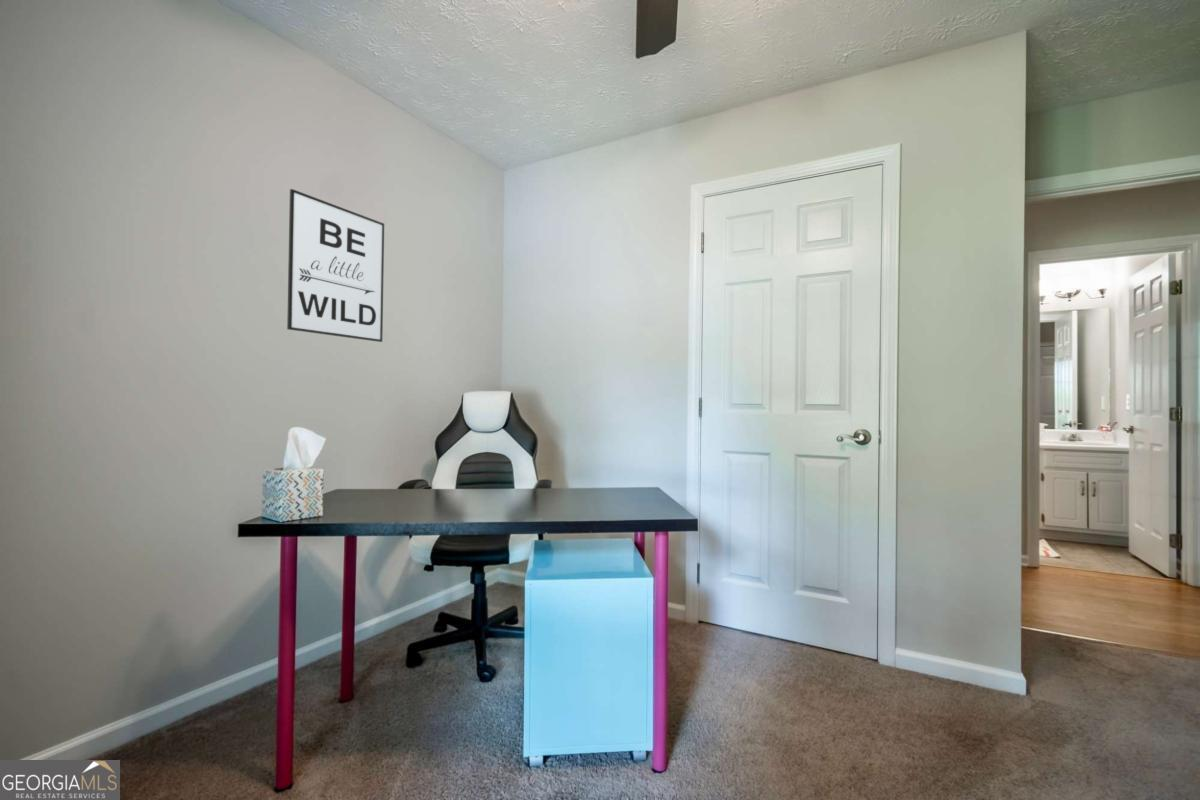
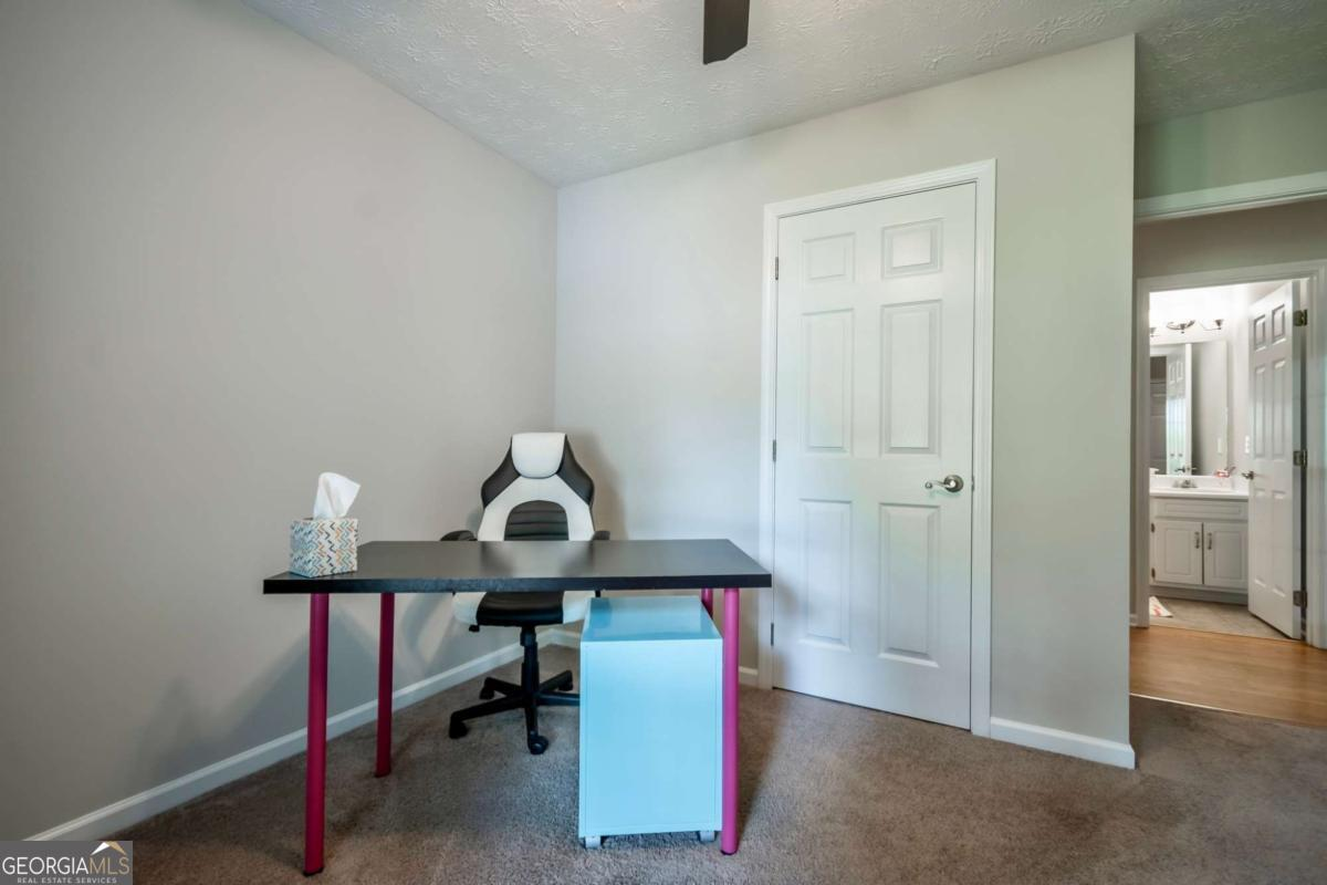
- wall art [286,188,385,343]
